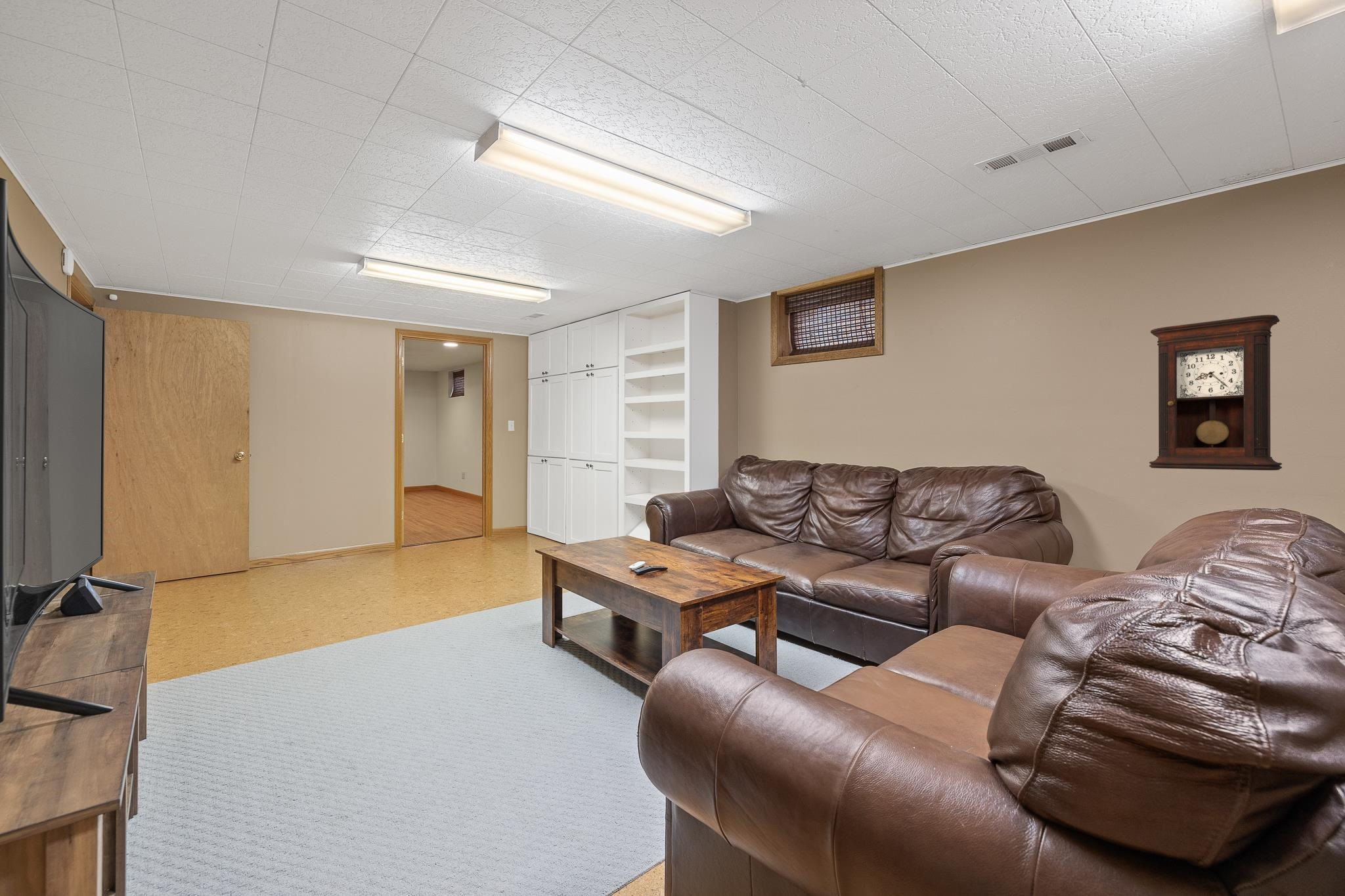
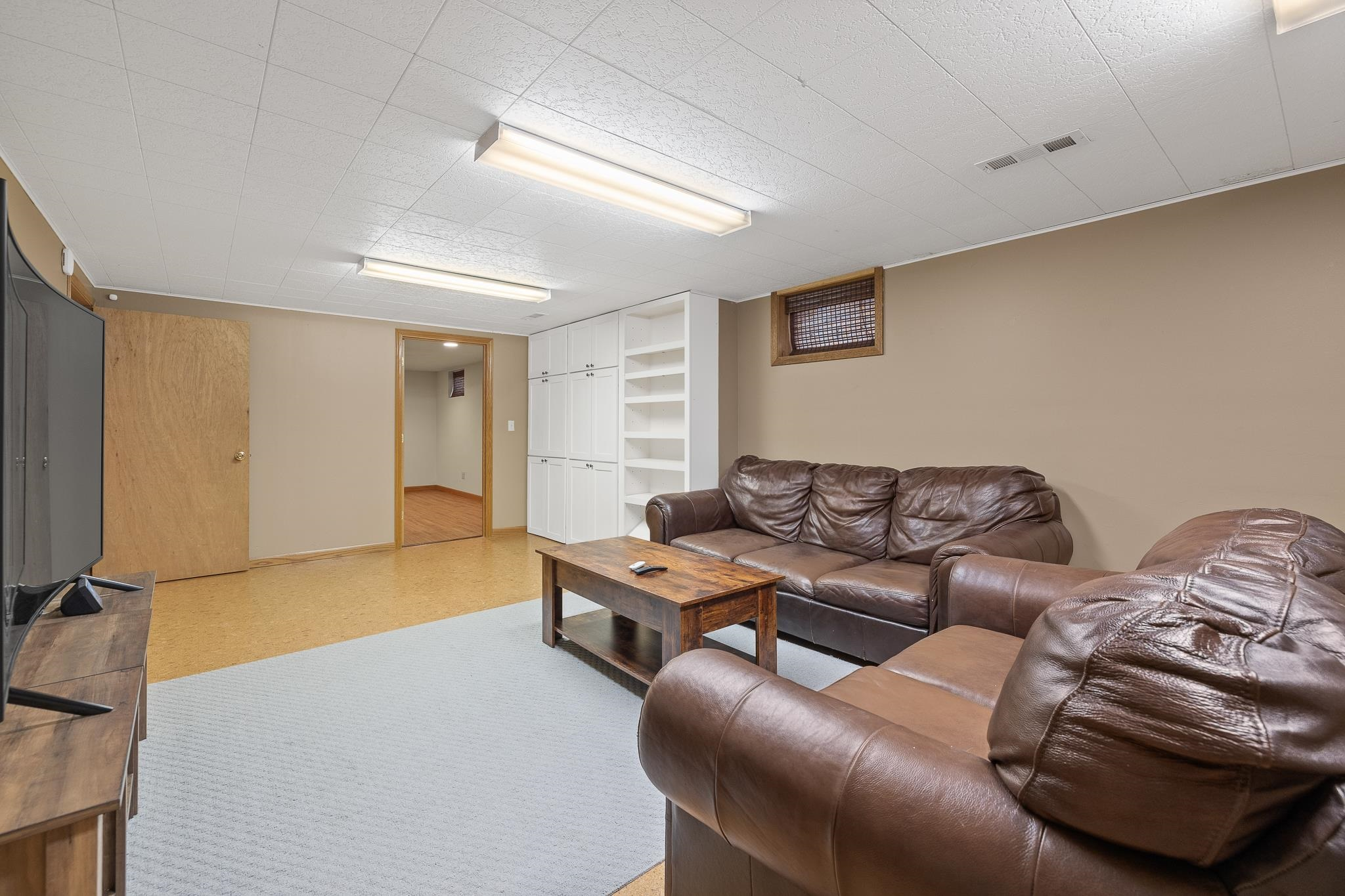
- pendulum clock [1149,314,1283,471]
